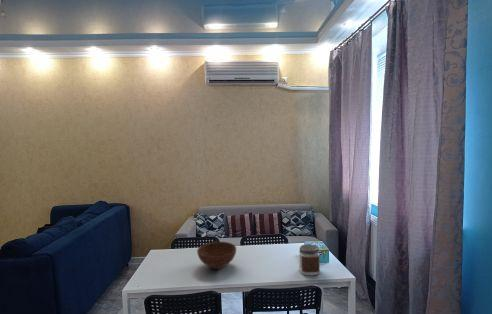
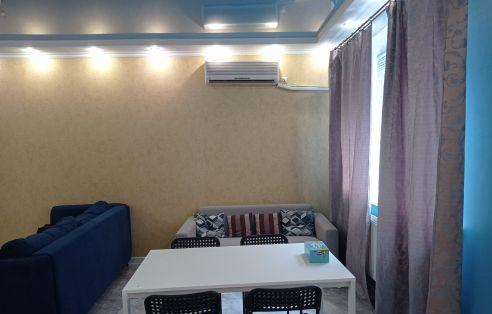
- bowl [196,241,237,270]
- jar [298,243,321,276]
